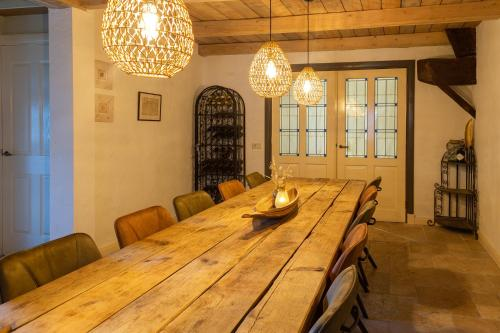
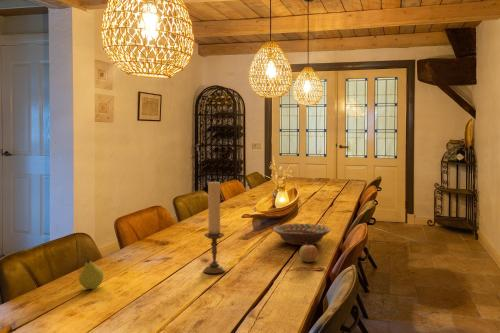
+ fruit [299,244,319,263]
+ decorative bowl [272,223,332,246]
+ fruit [78,258,105,290]
+ candle holder [203,180,226,275]
